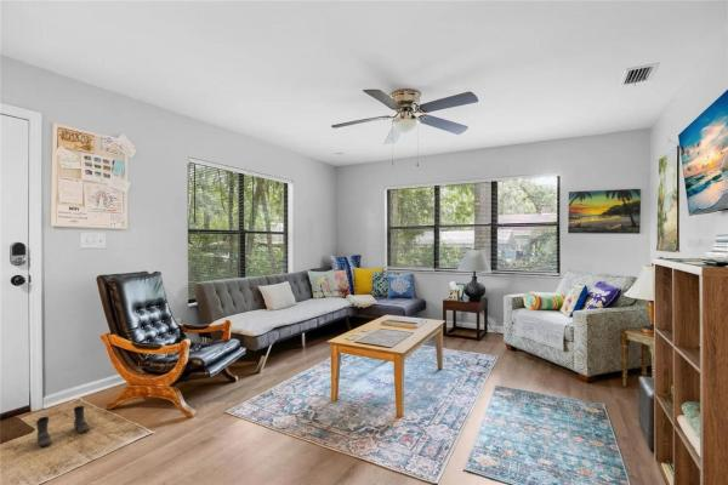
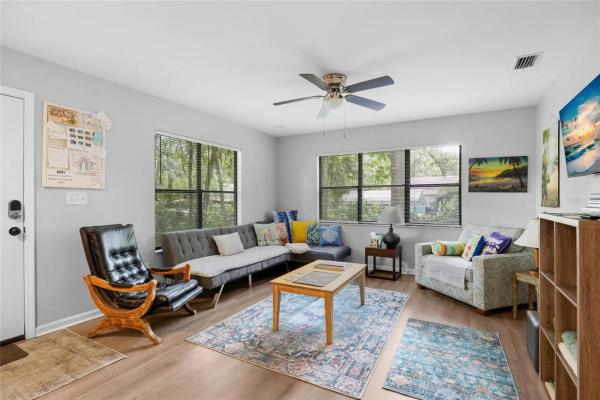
- boots [35,405,91,447]
